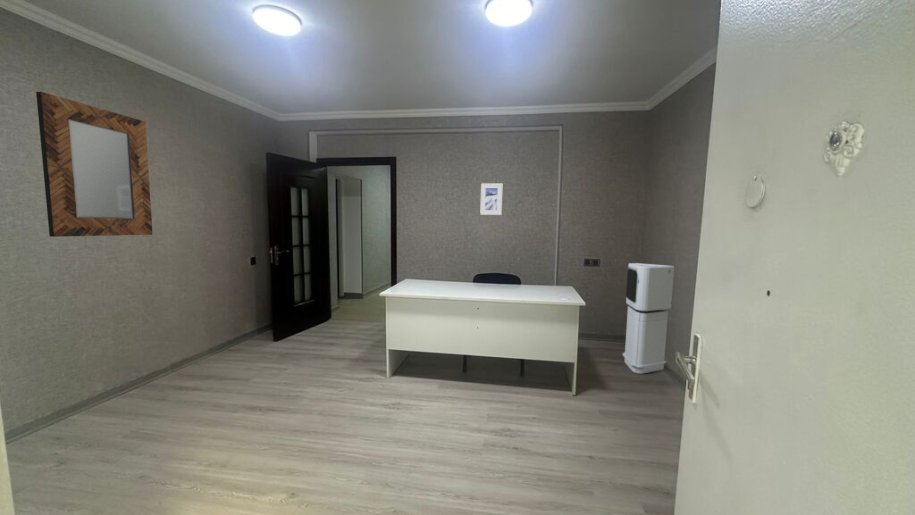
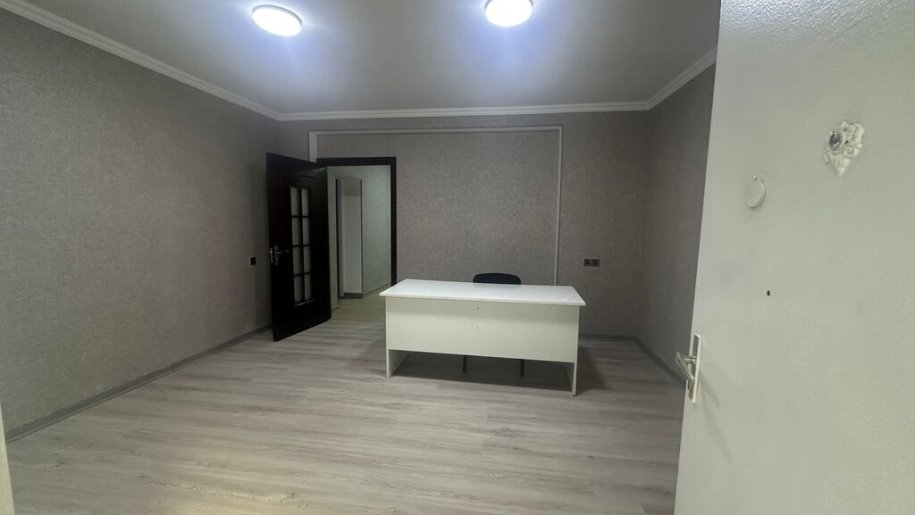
- air purifier [622,262,675,375]
- home mirror [35,91,153,238]
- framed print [479,182,503,216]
